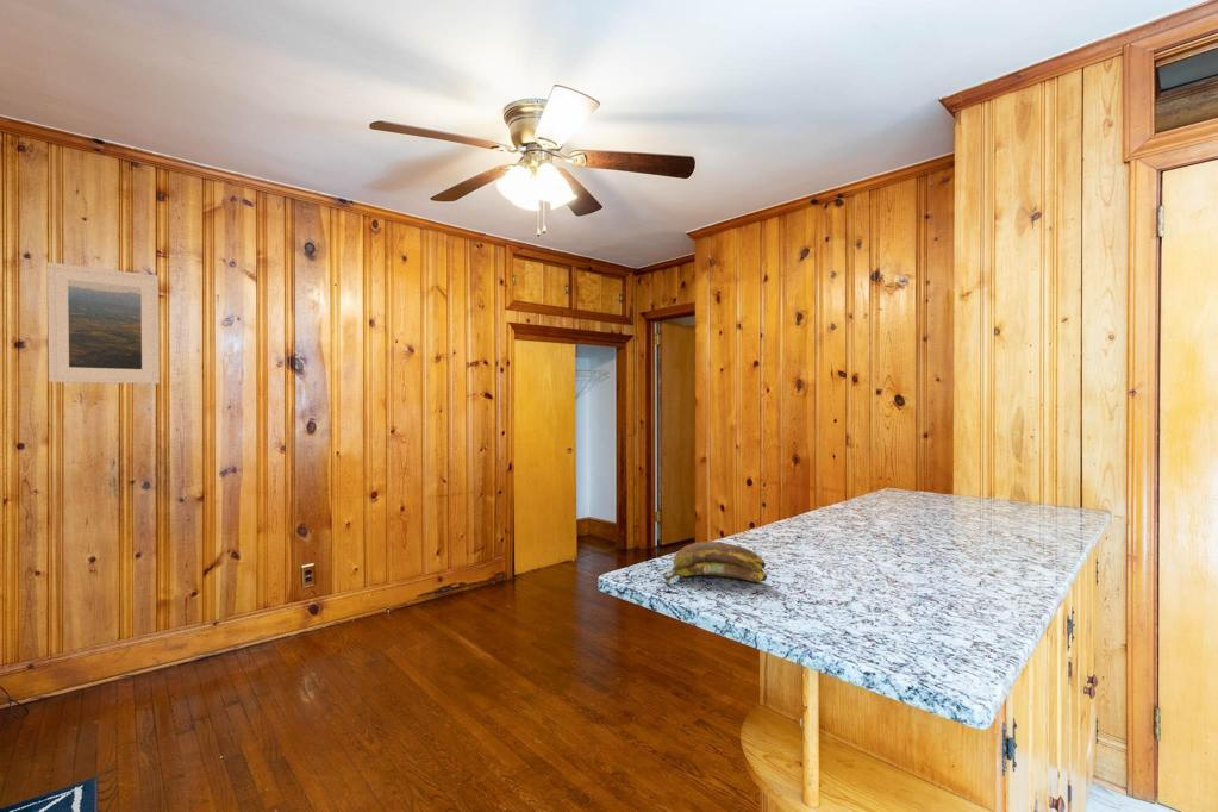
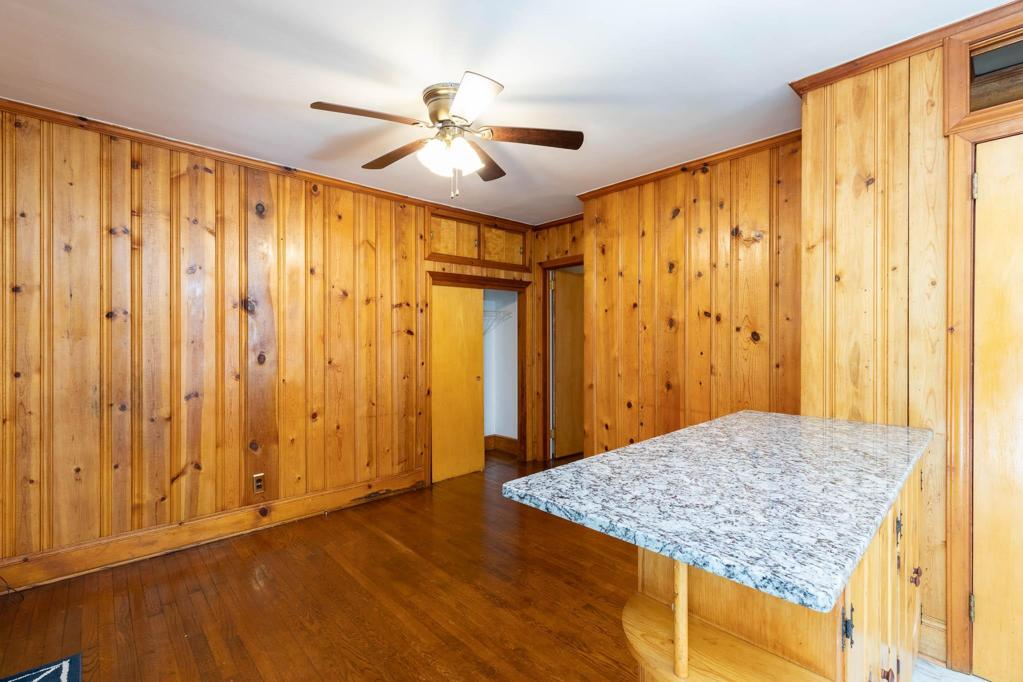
- banana [662,541,768,583]
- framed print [46,261,161,385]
